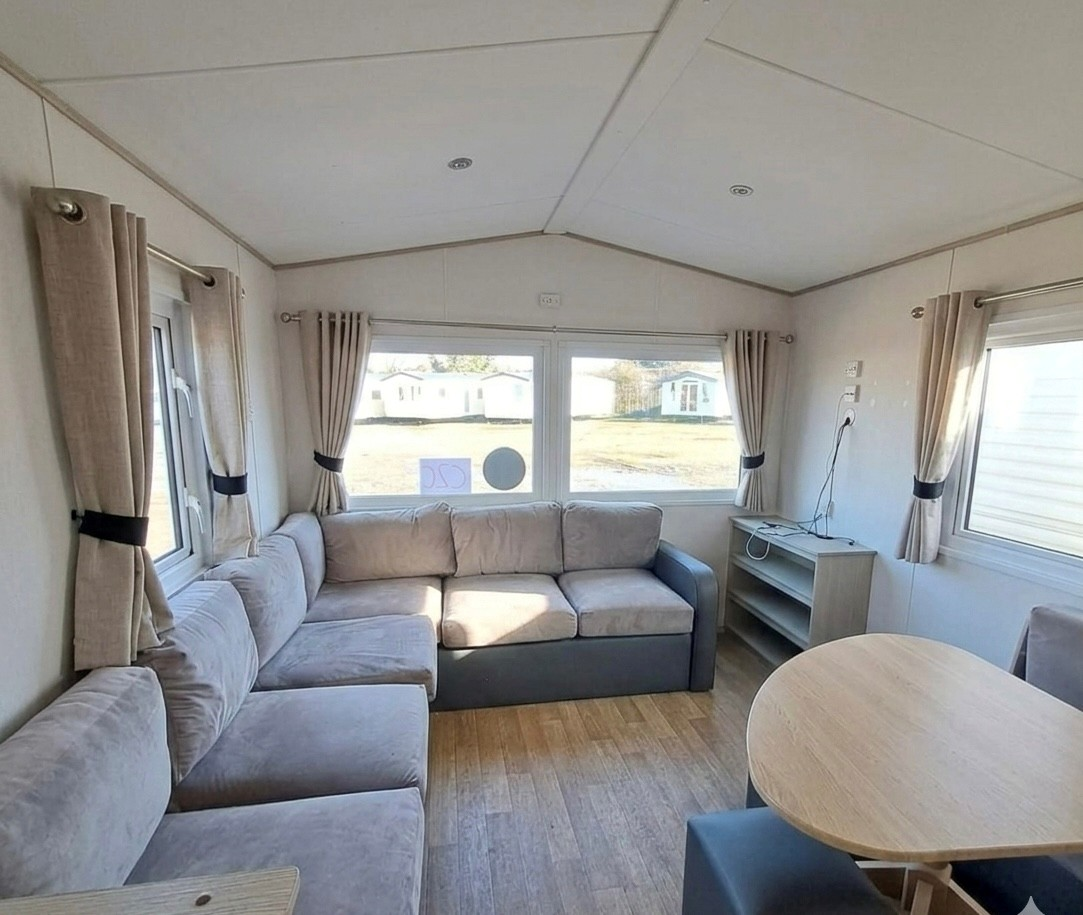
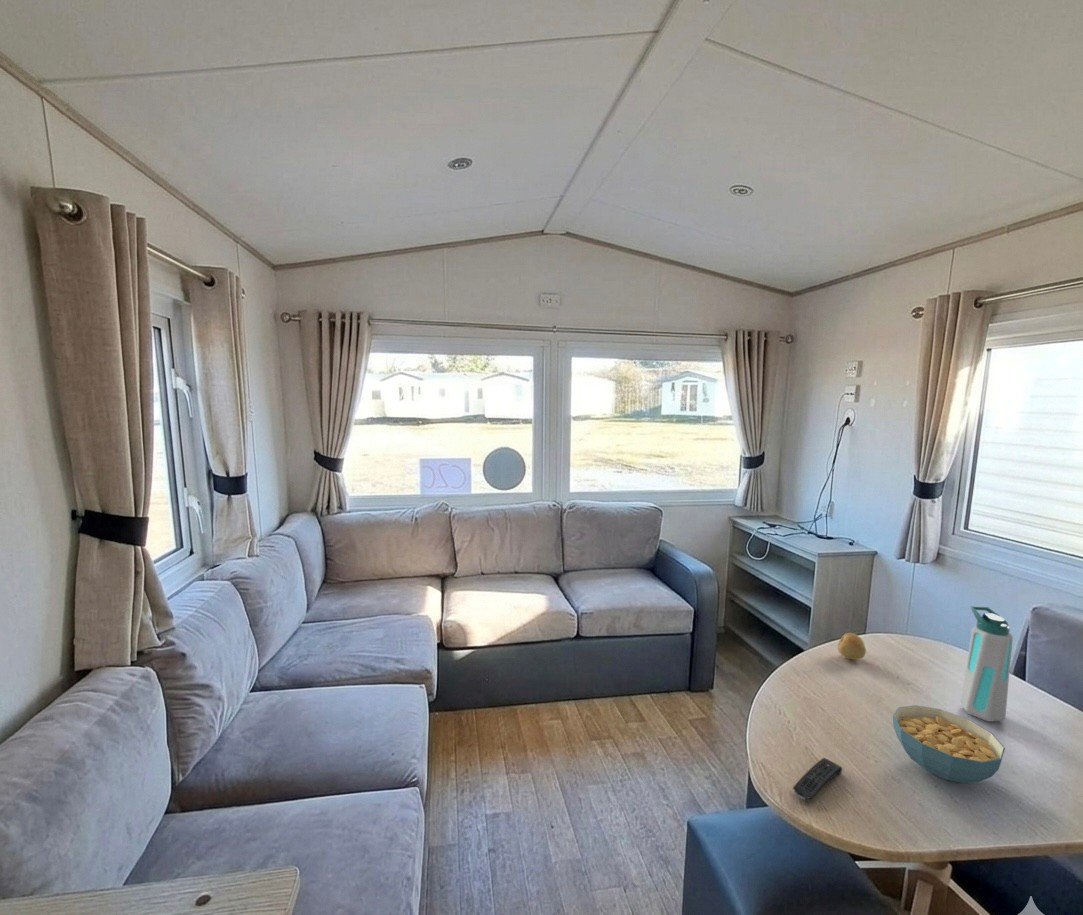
+ remote control [792,757,843,802]
+ cereal bowl [892,704,1006,784]
+ fruit [837,632,867,661]
+ water bottle [960,605,1014,722]
